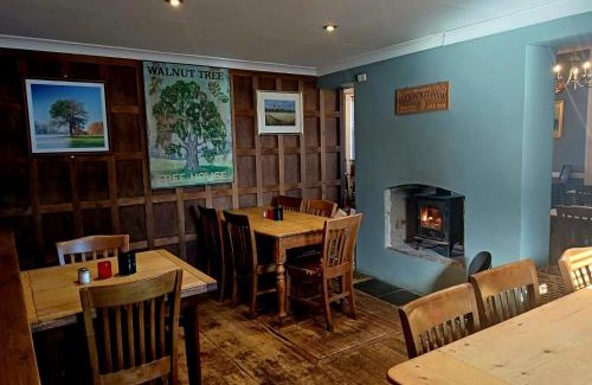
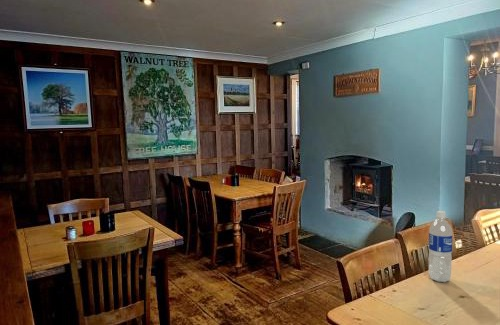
+ water bottle [428,210,453,283]
